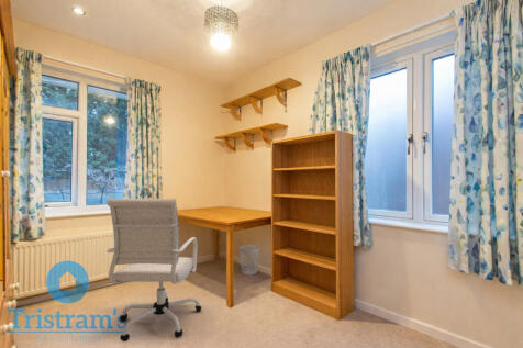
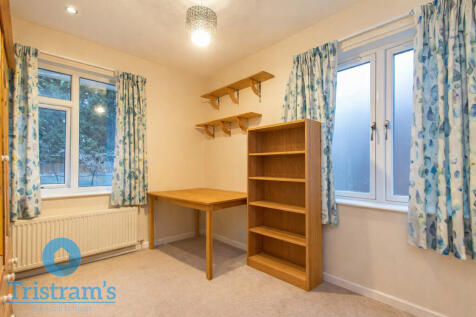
- office chair [105,198,203,343]
- wastebasket [238,244,260,277]
